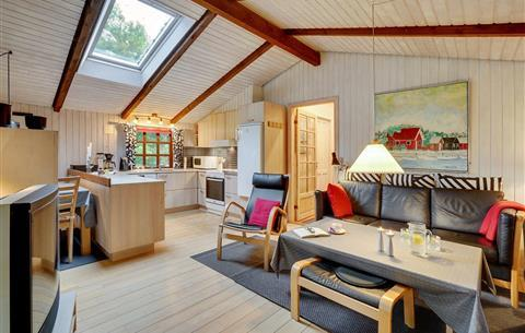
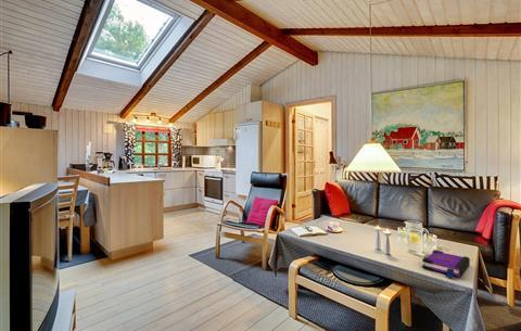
+ board game [421,249,471,279]
